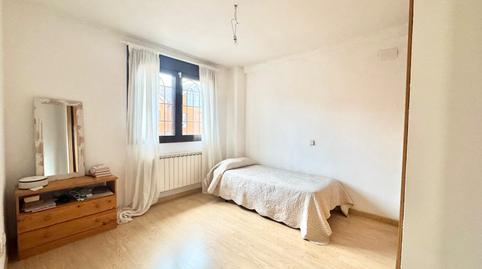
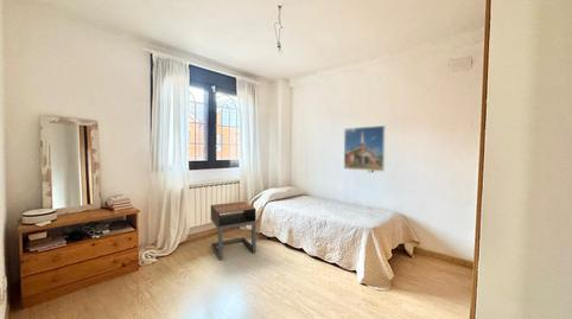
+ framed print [343,125,387,173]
+ nightstand [210,200,258,261]
